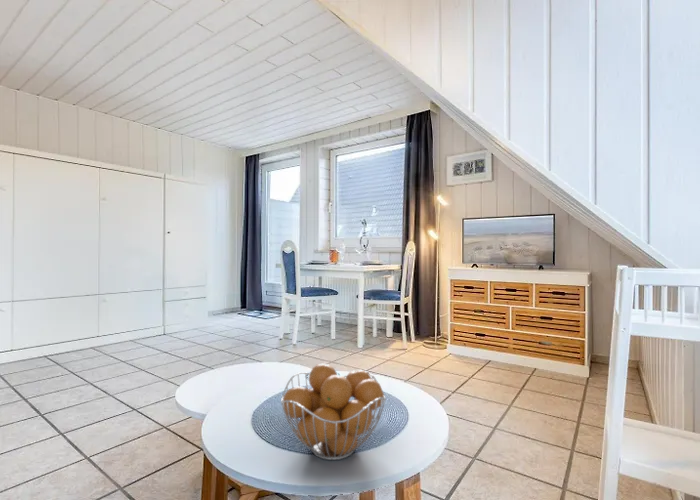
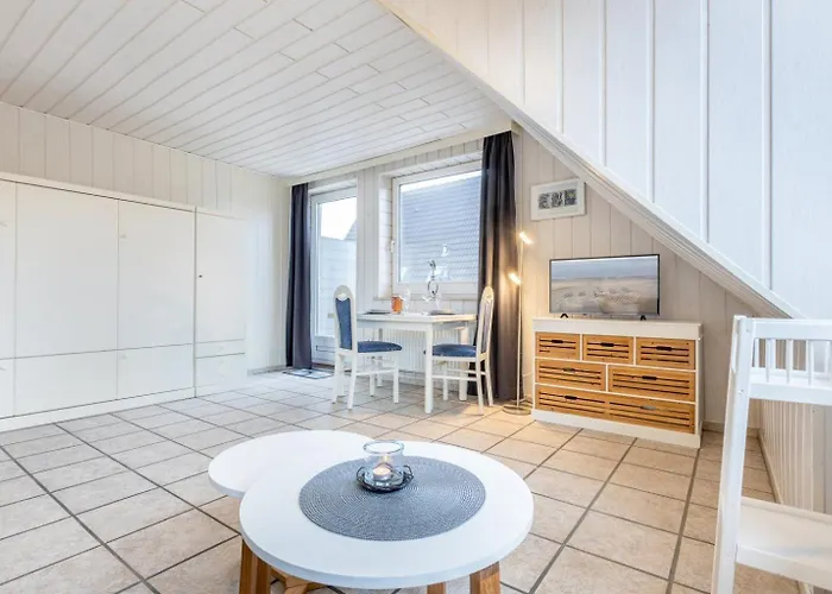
- fruit basket [280,362,387,461]
